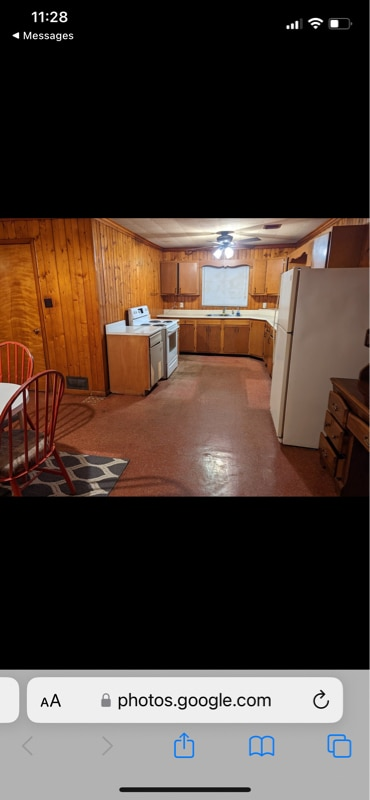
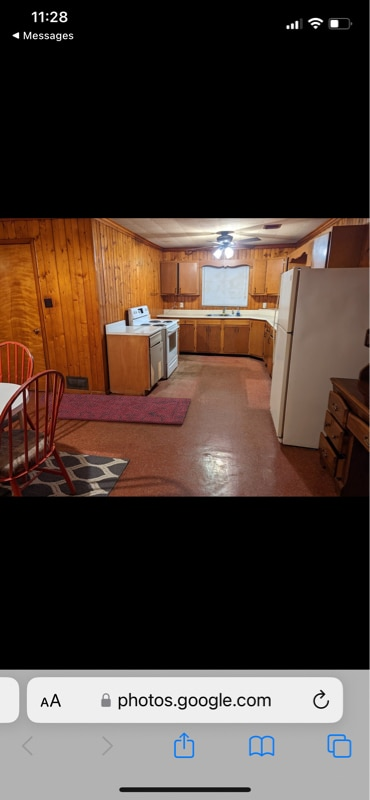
+ rug [29,391,192,425]
